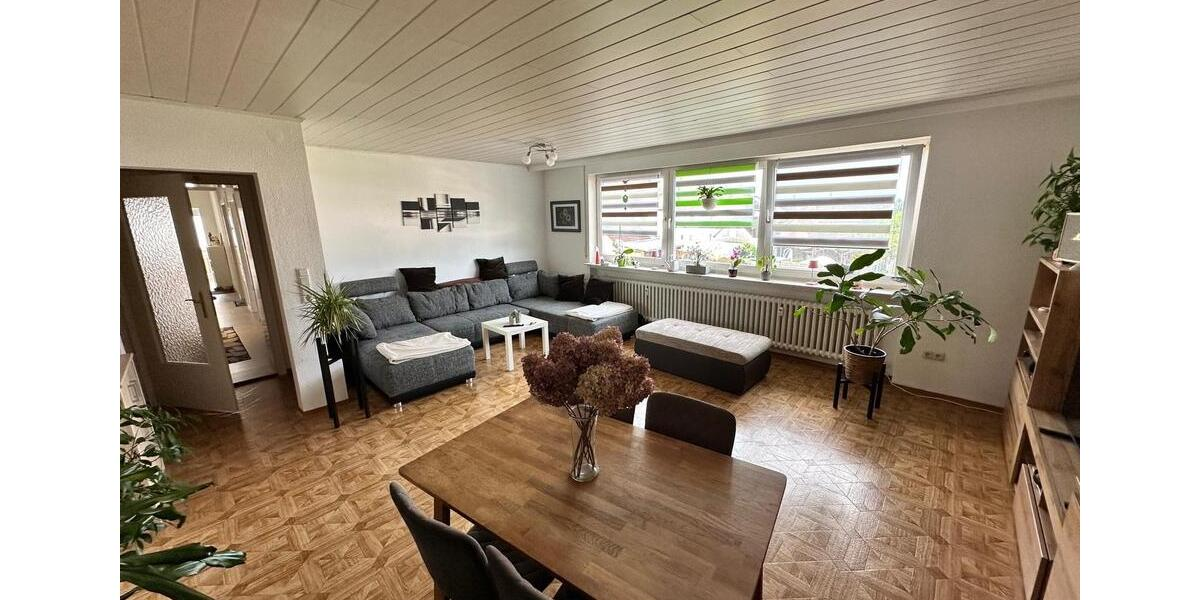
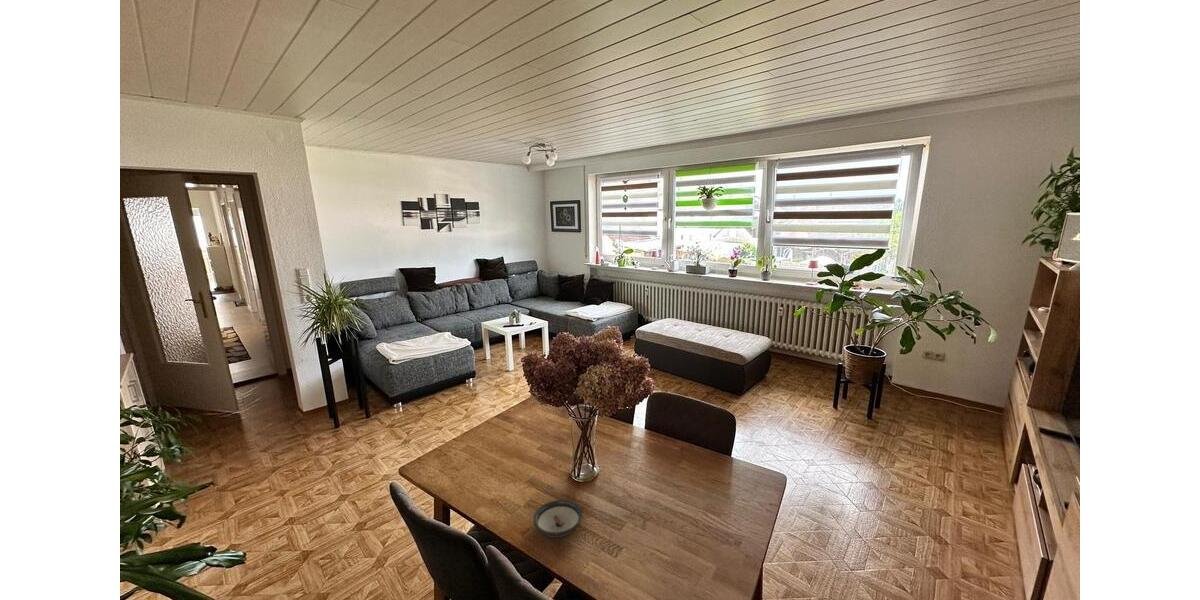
+ saucer [532,499,583,538]
